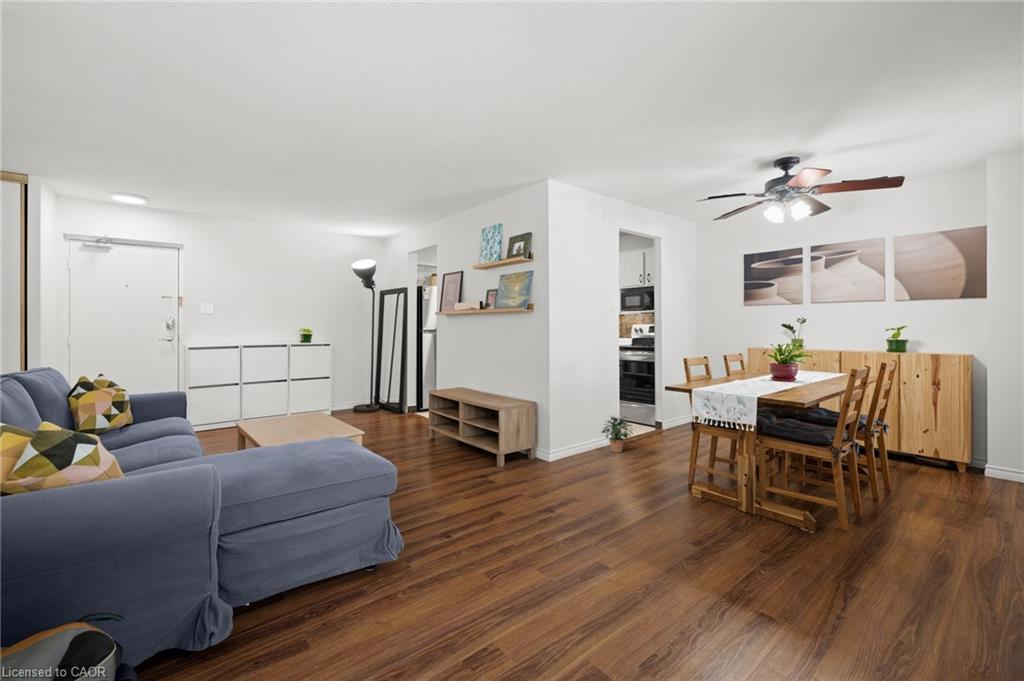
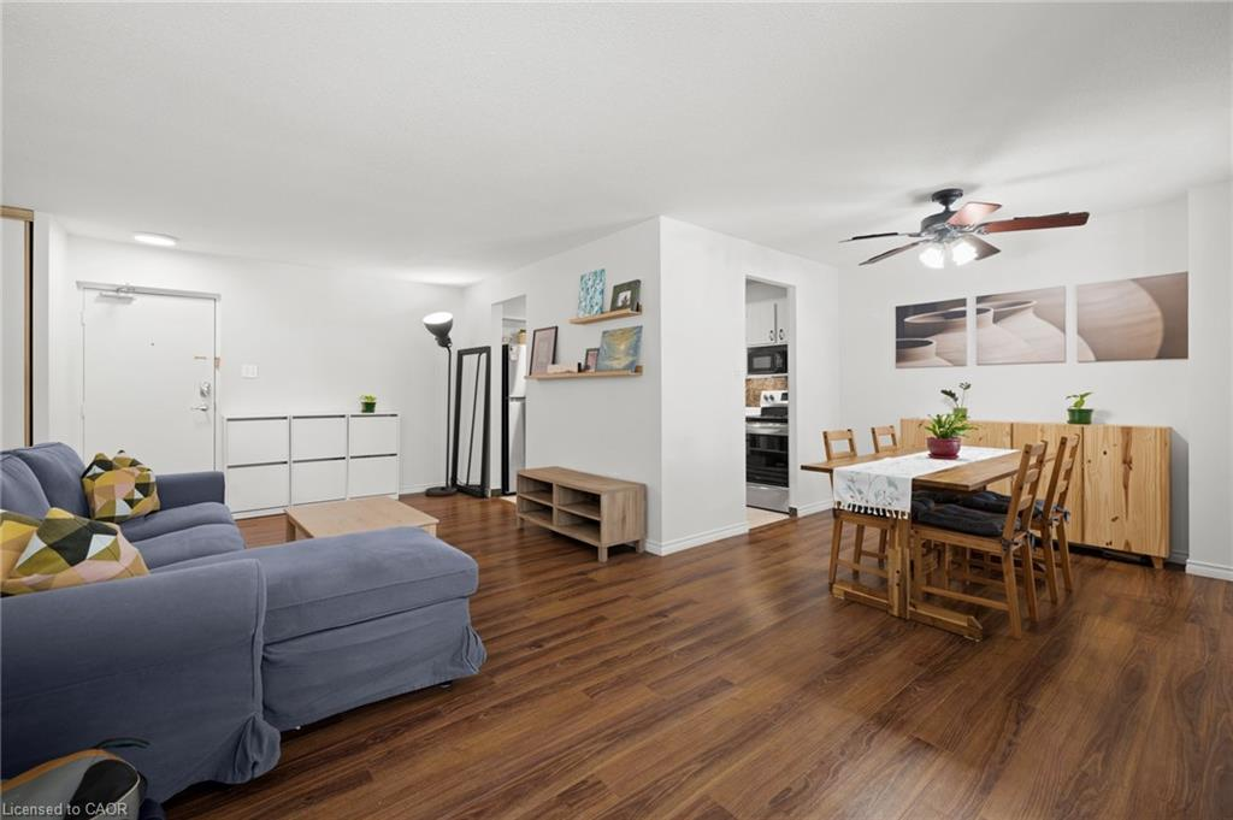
- potted plant [600,415,634,453]
